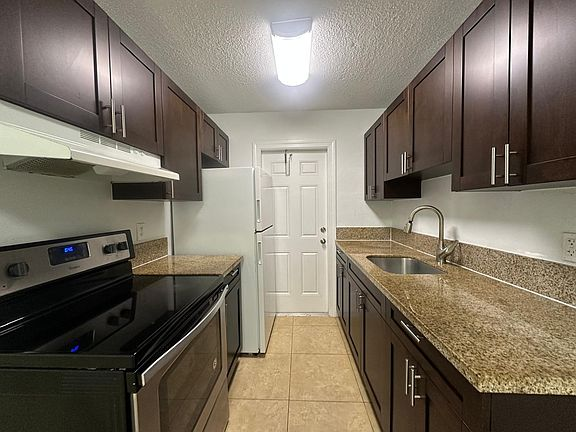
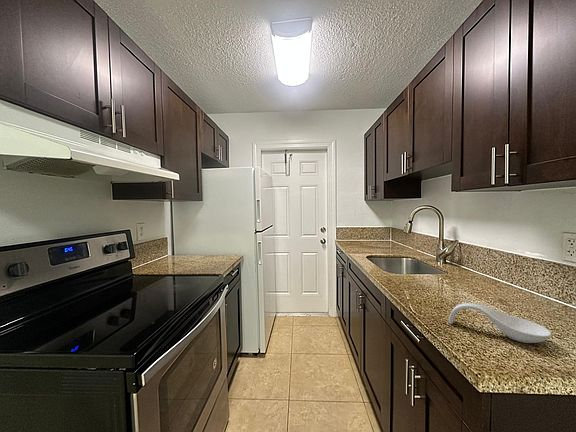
+ spoon rest [448,302,552,344]
